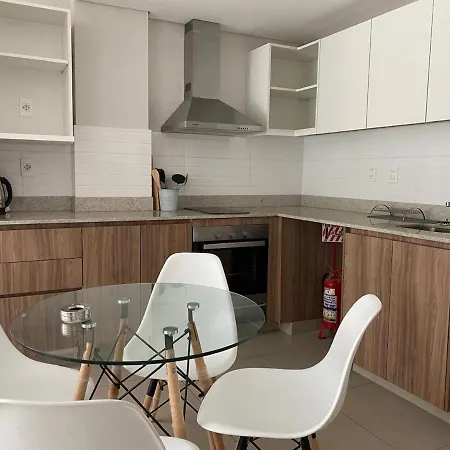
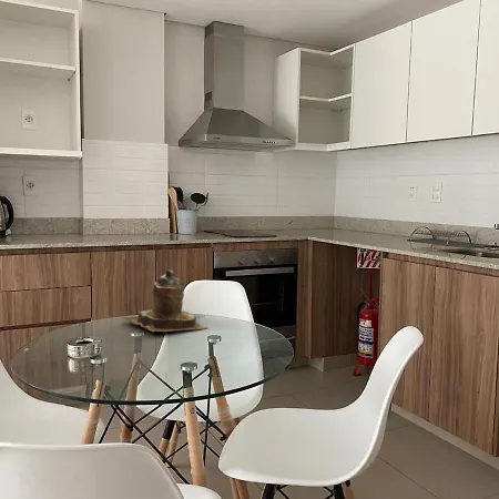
+ teapot [121,268,208,333]
